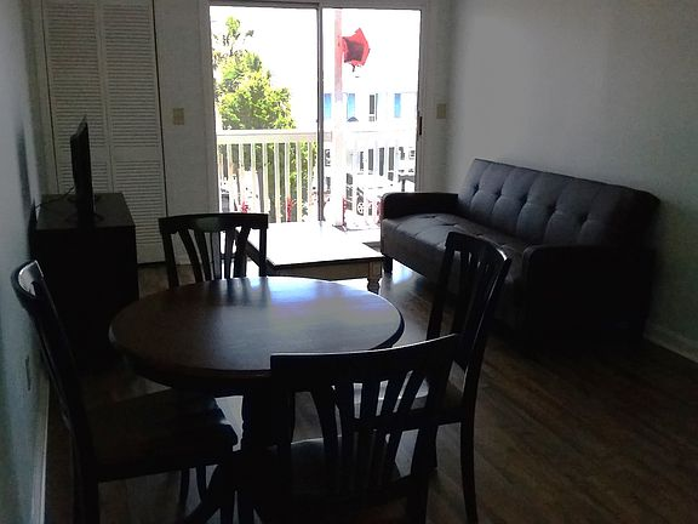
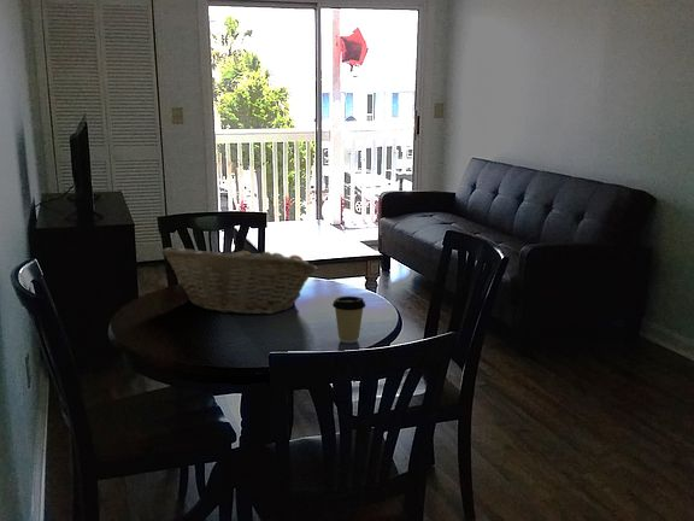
+ coffee cup [331,295,366,344]
+ fruit basket [159,242,318,316]
